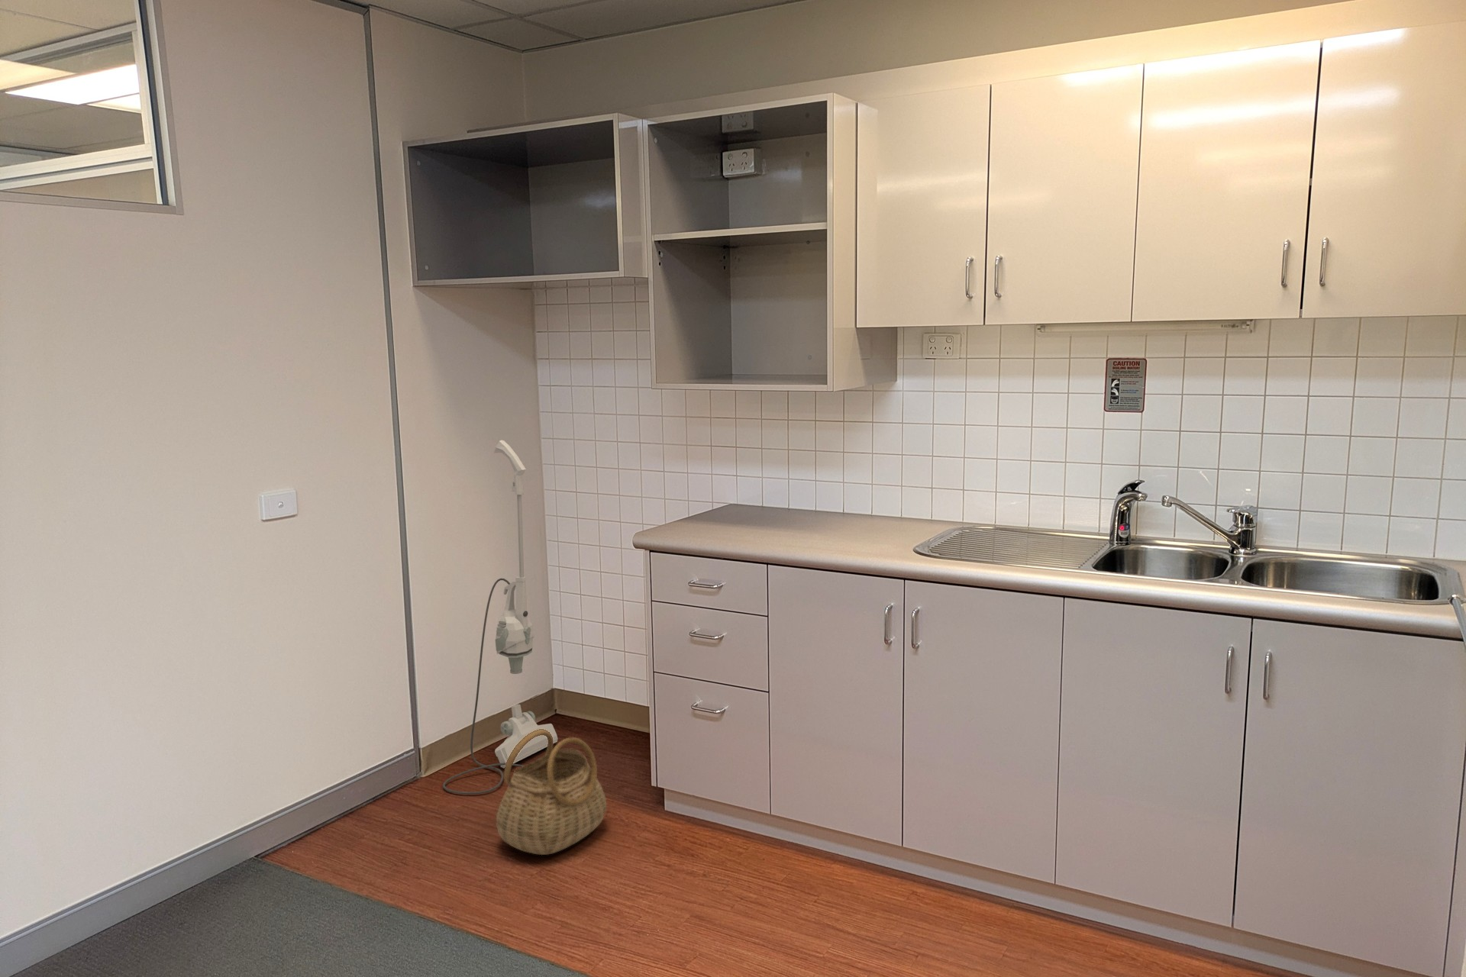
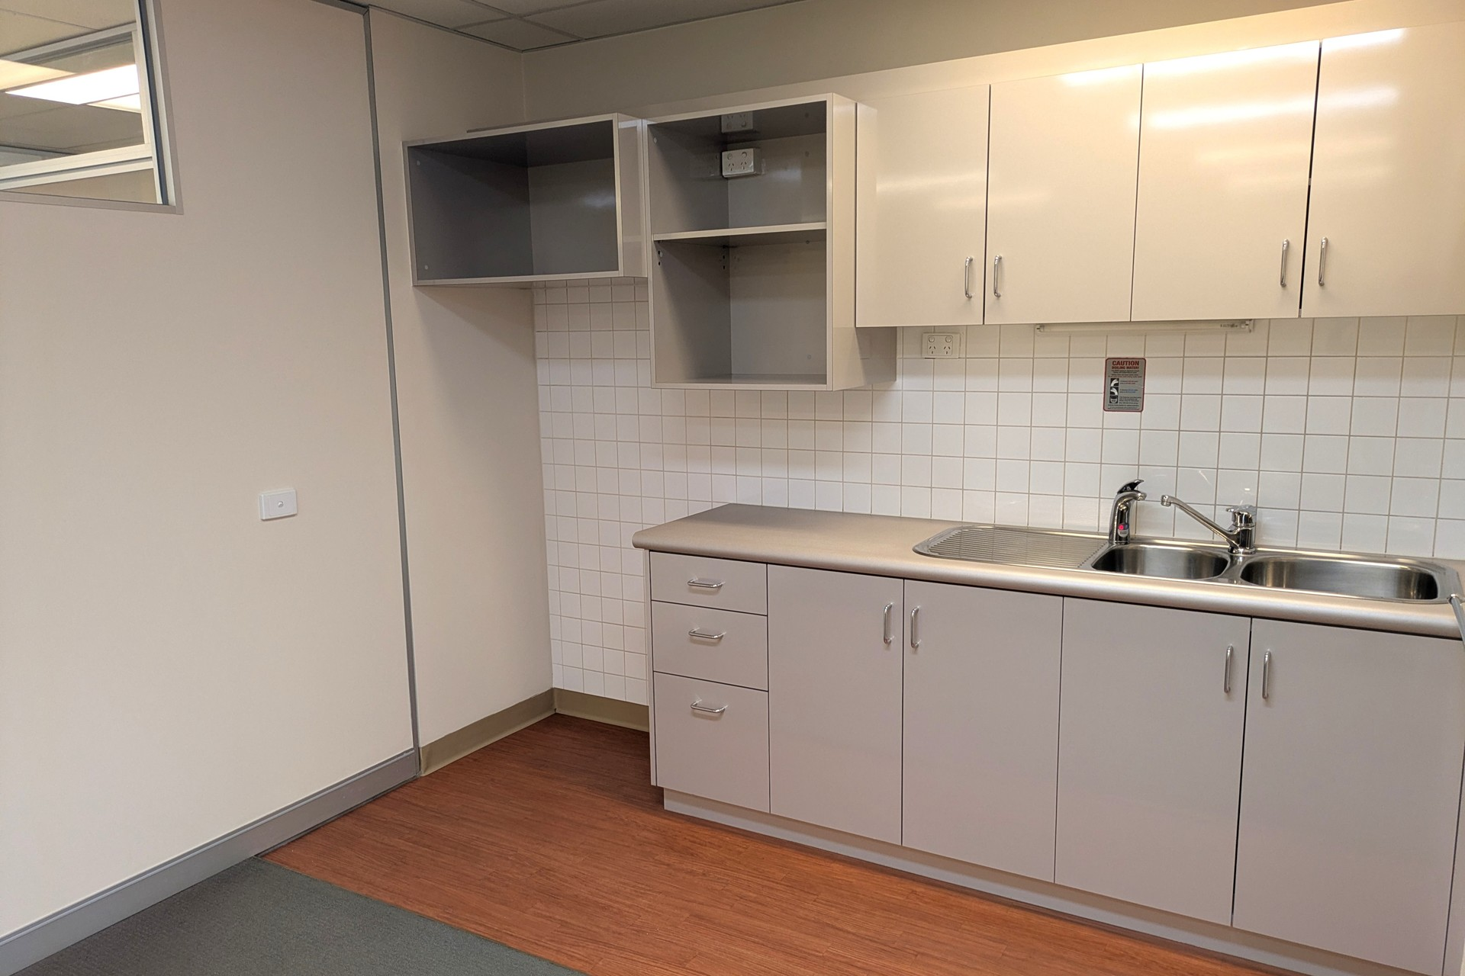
- basket [495,728,606,856]
- vacuum cleaner [442,438,558,795]
